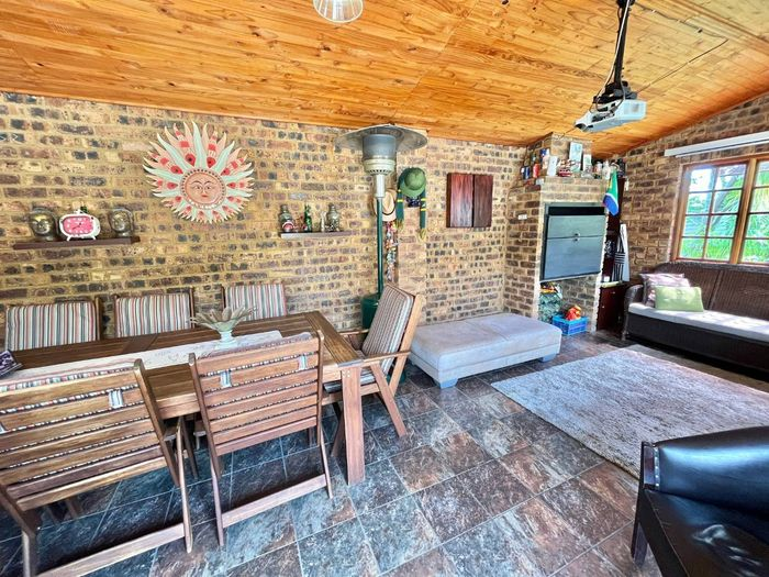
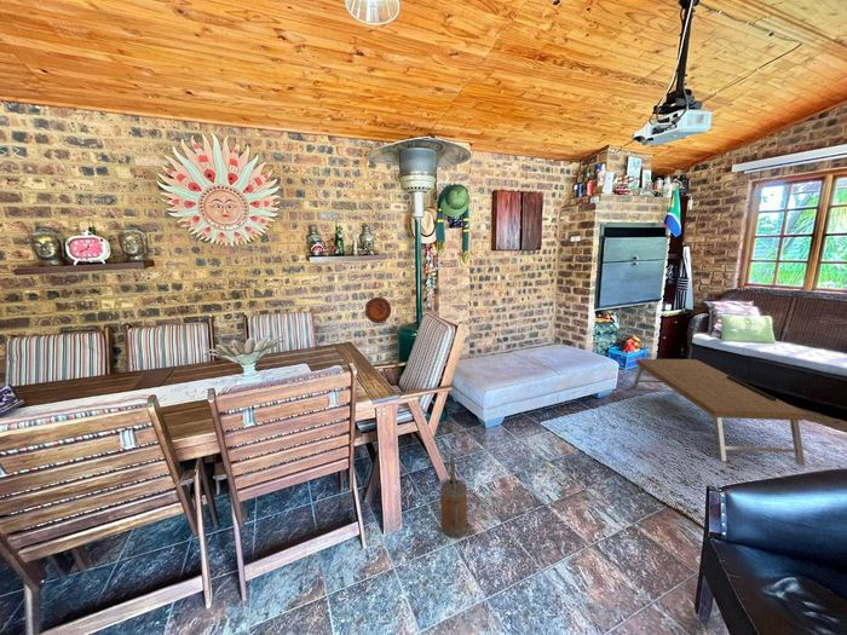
+ coffee table [632,358,807,467]
+ decorative plate [364,296,392,324]
+ watering can [439,456,468,539]
